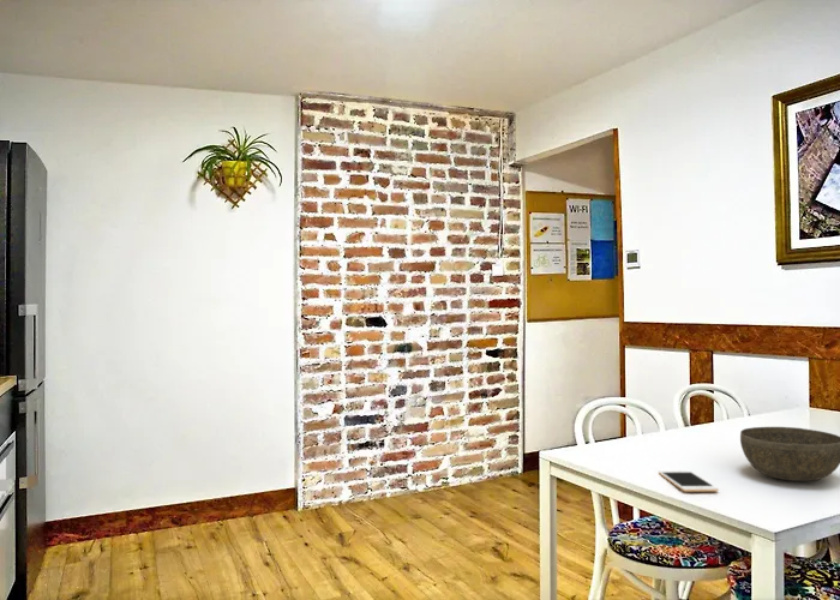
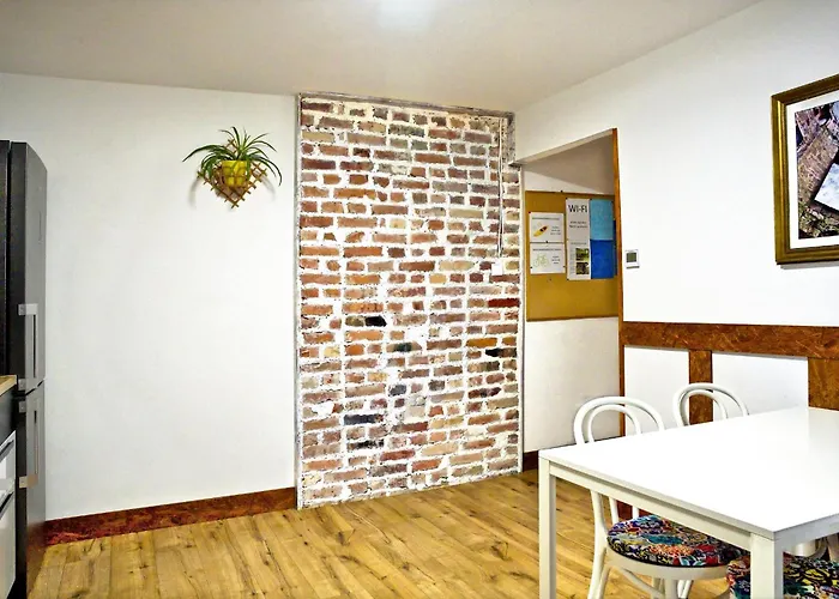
- cell phone [658,469,720,493]
- bowl [739,426,840,482]
